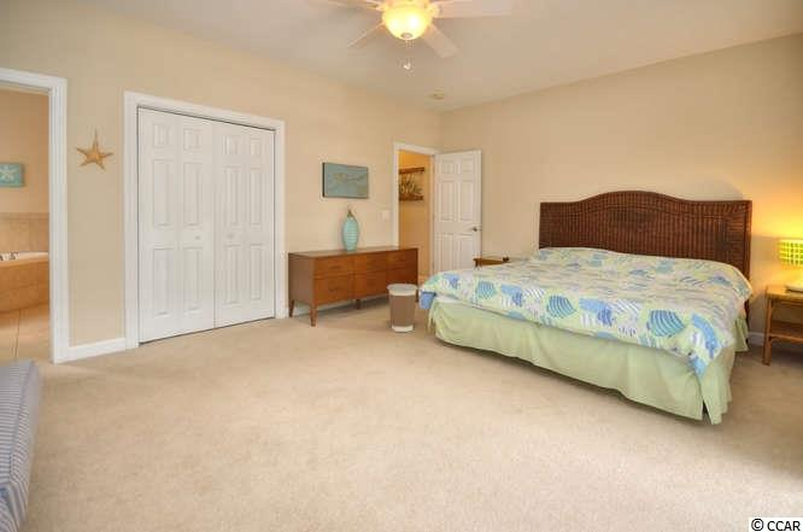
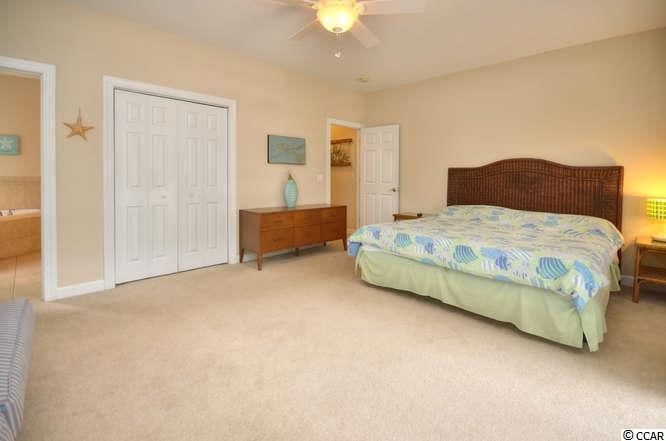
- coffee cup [386,282,420,333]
